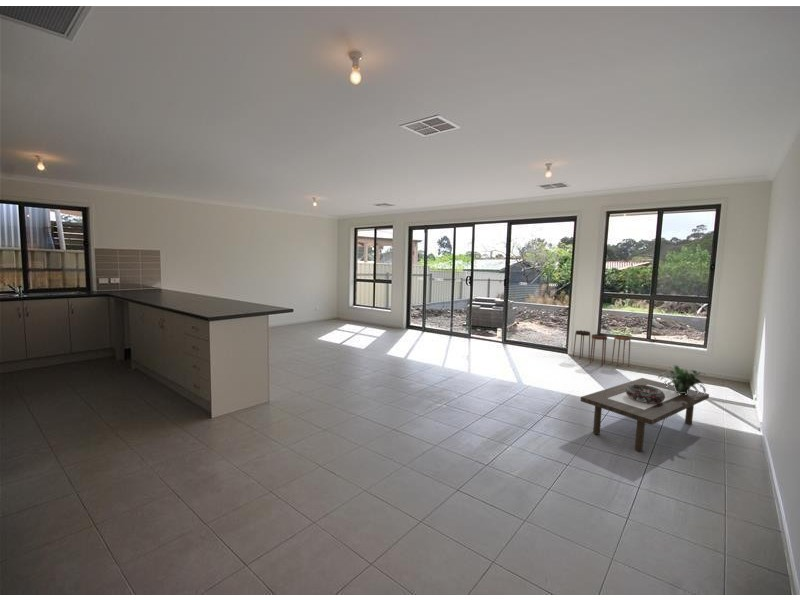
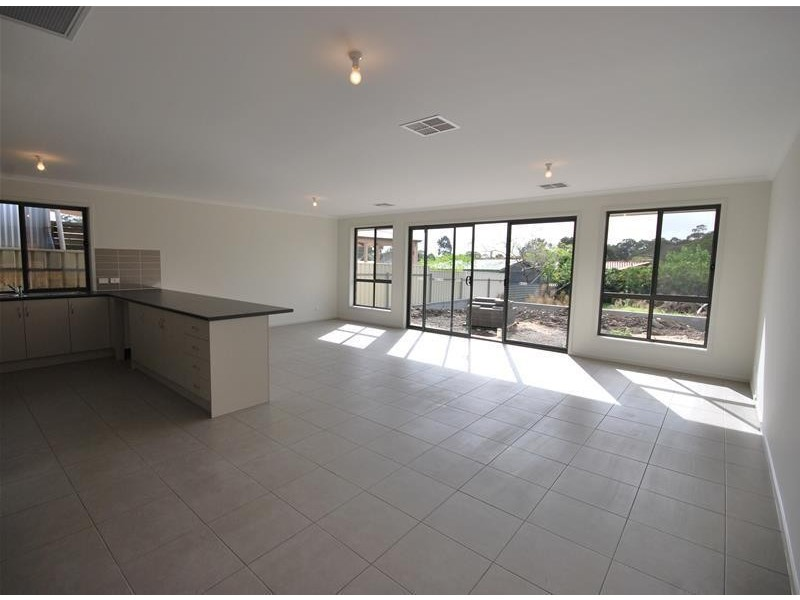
- decorative bowl [626,384,665,403]
- side table [572,329,632,367]
- coffee table [580,377,710,452]
- potted plant [657,364,707,395]
